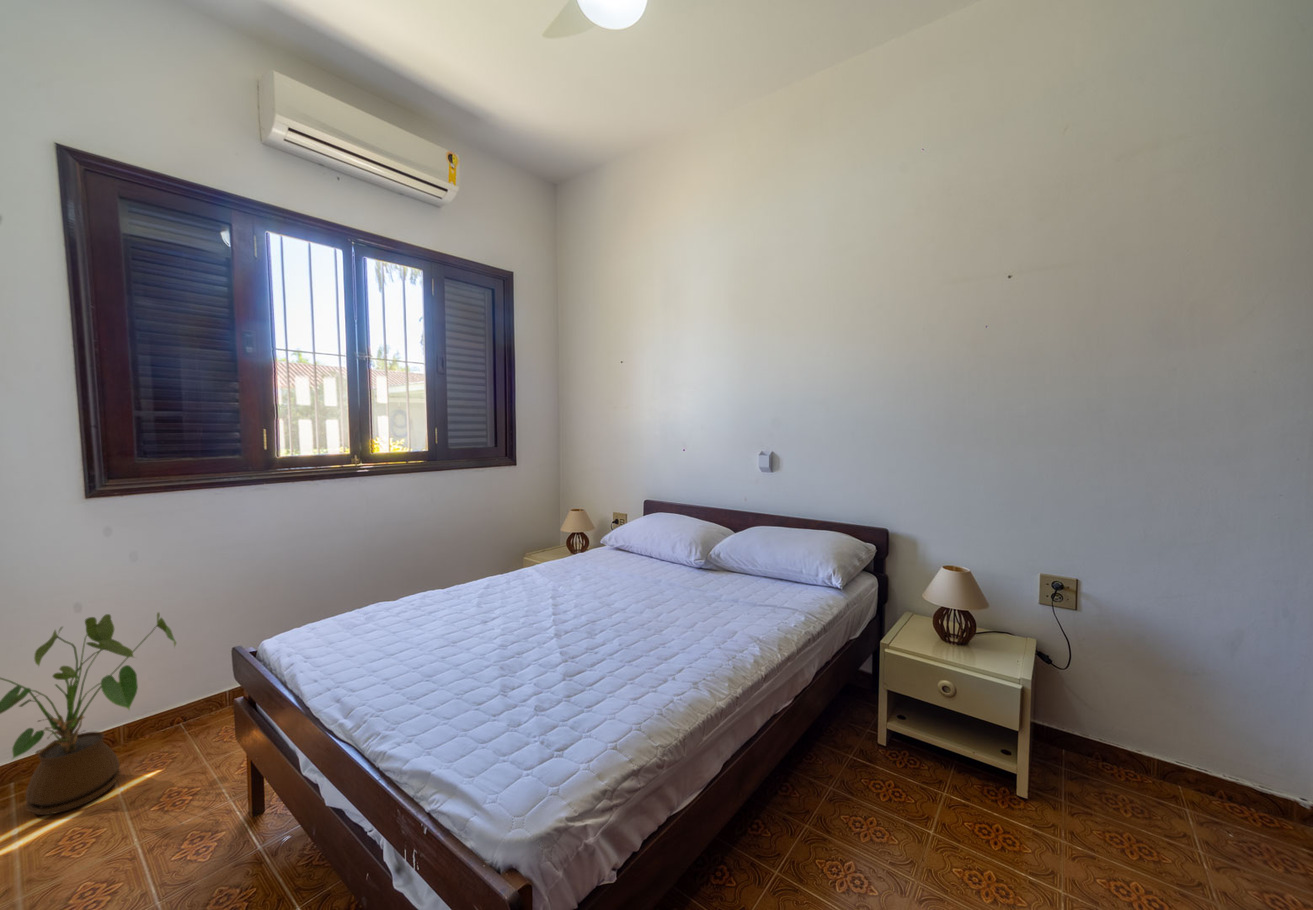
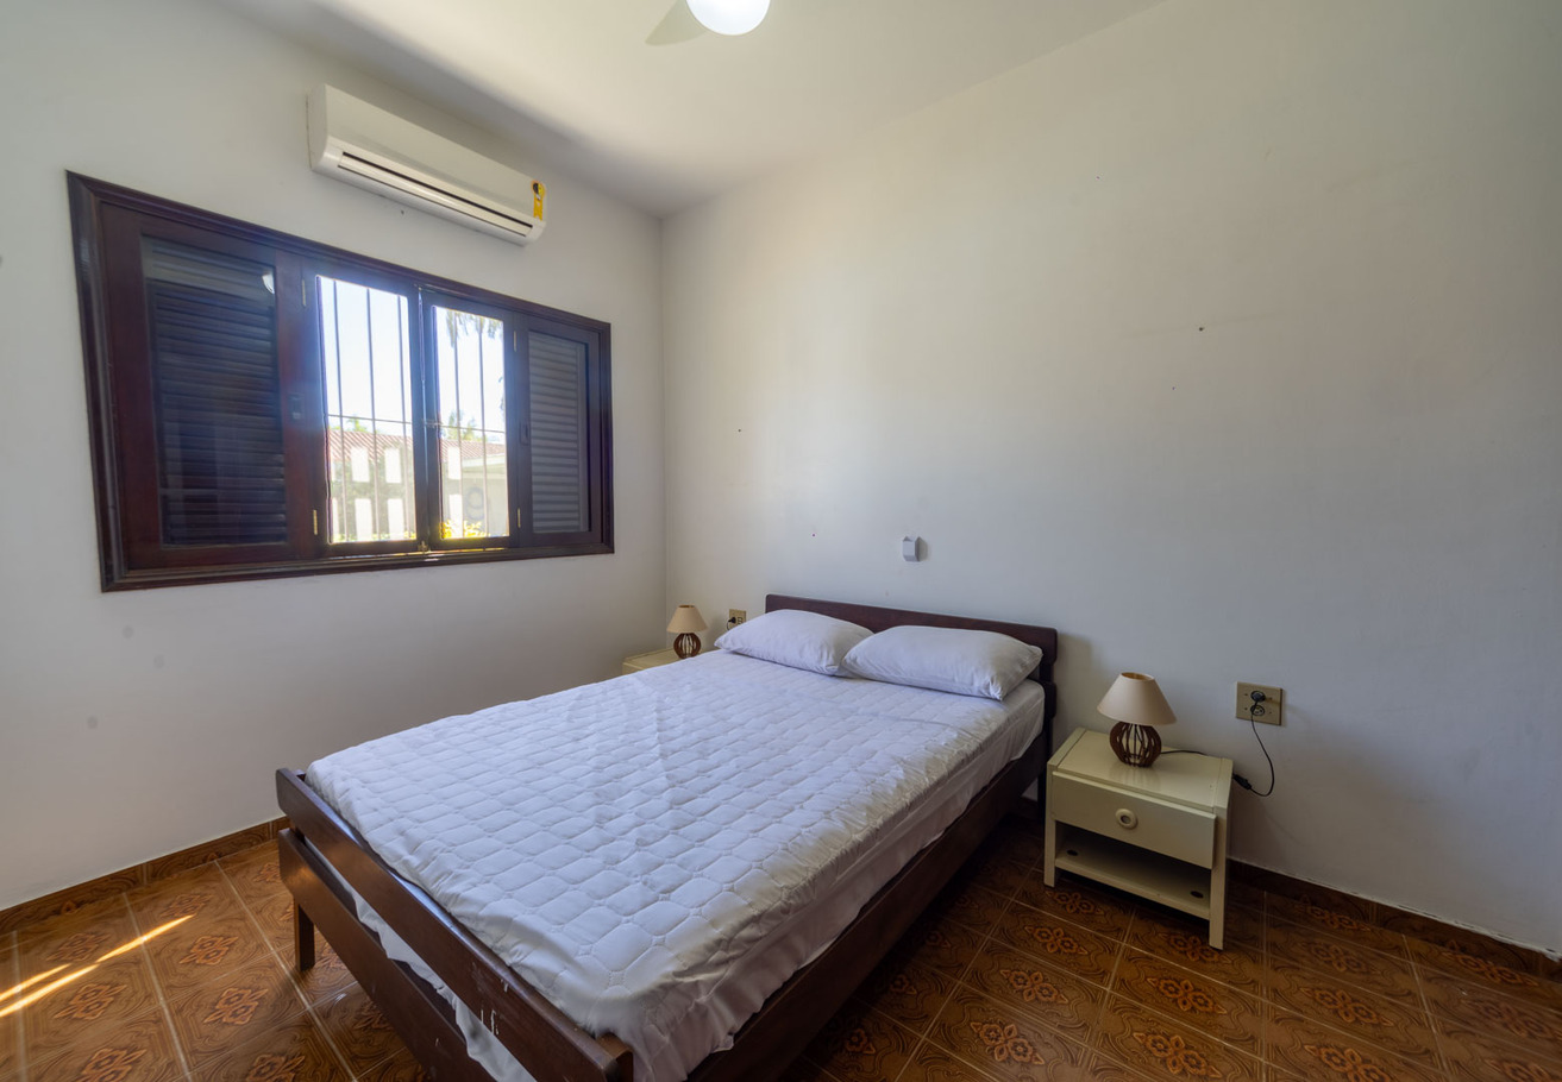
- house plant [0,611,177,816]
